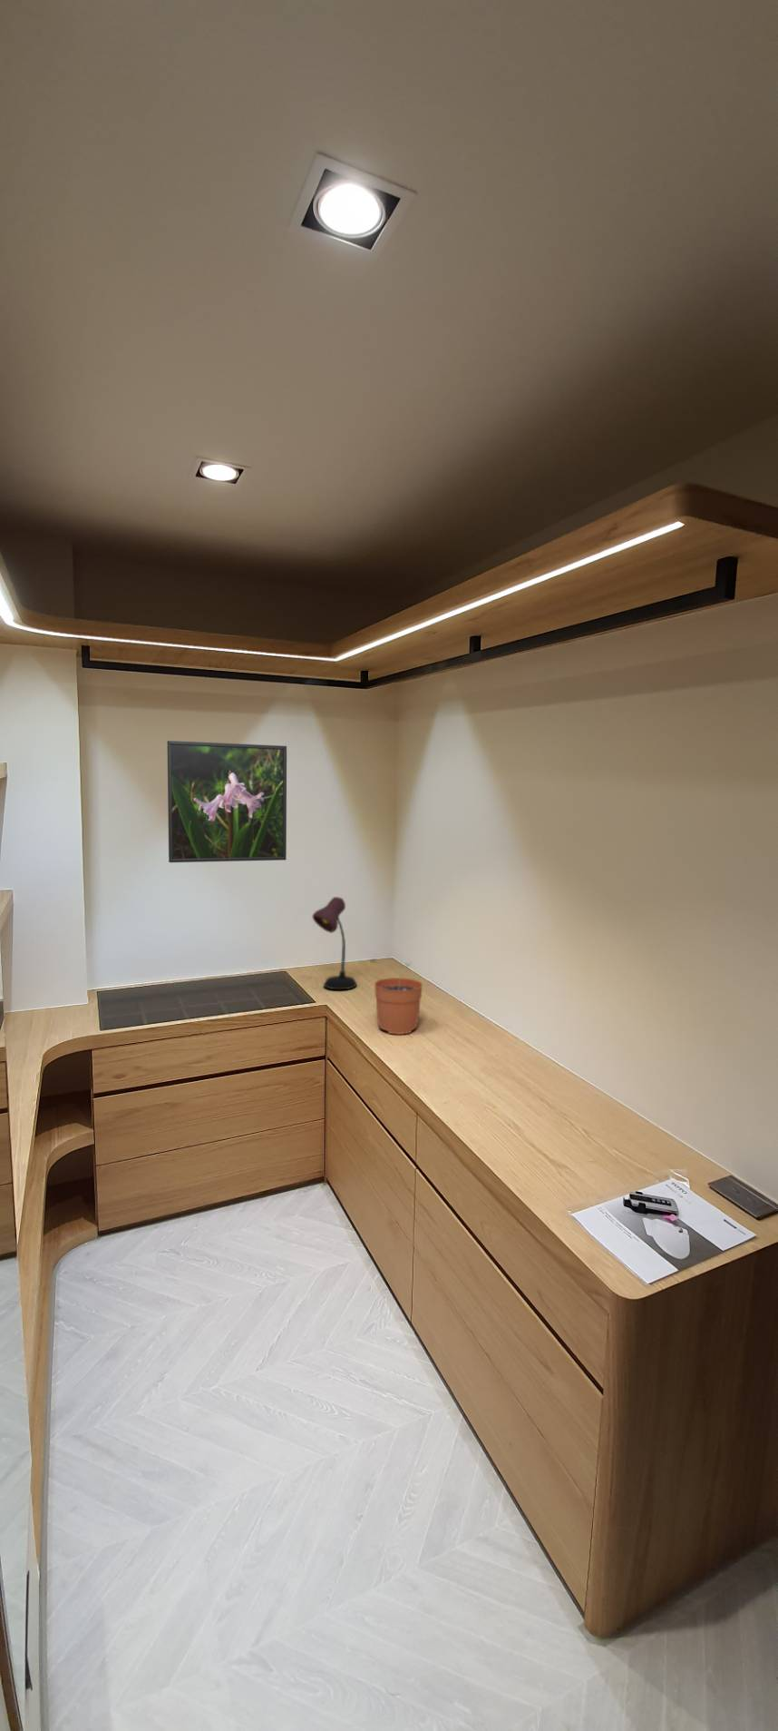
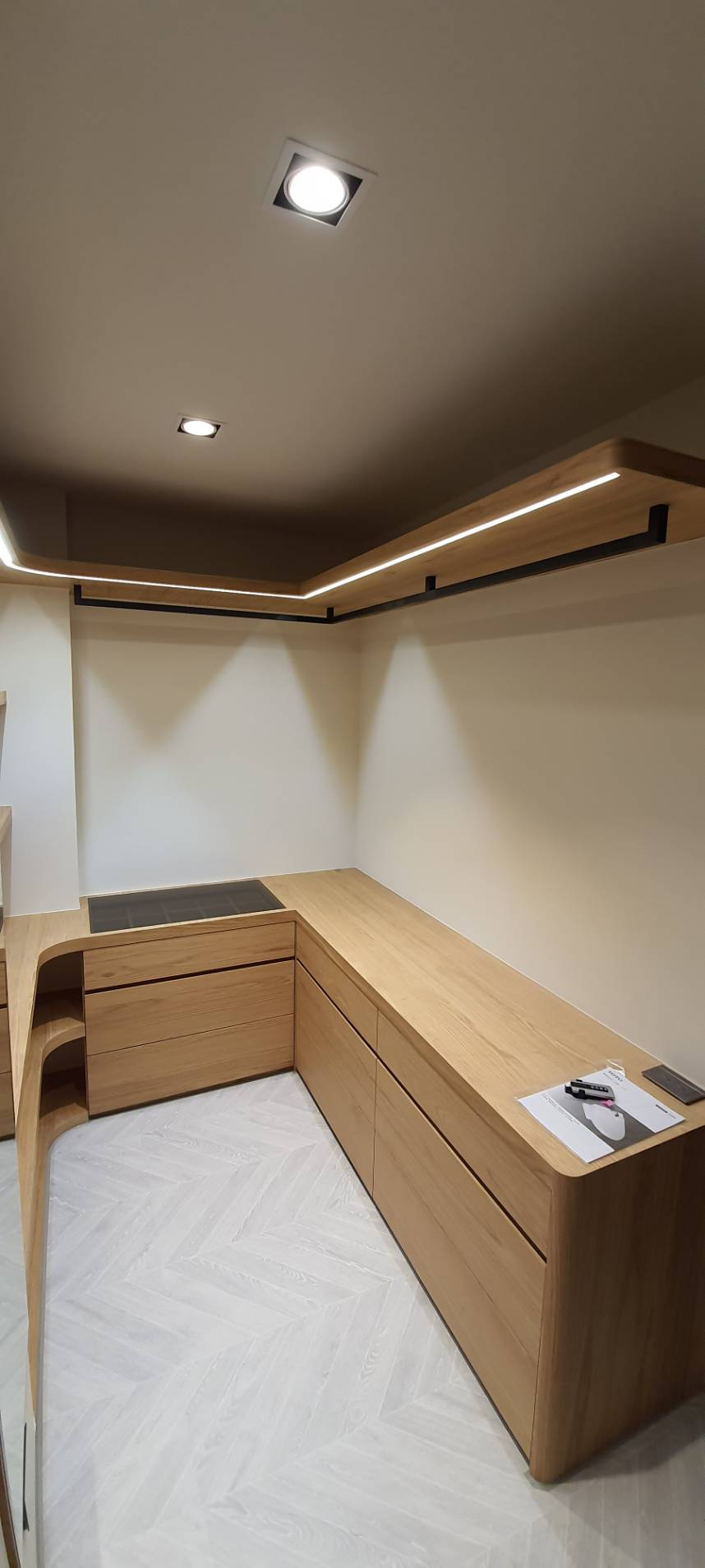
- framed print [166,740,287,863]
- desk lamp [311,896,359,990]
- plant pot [374,963,424,1036]
